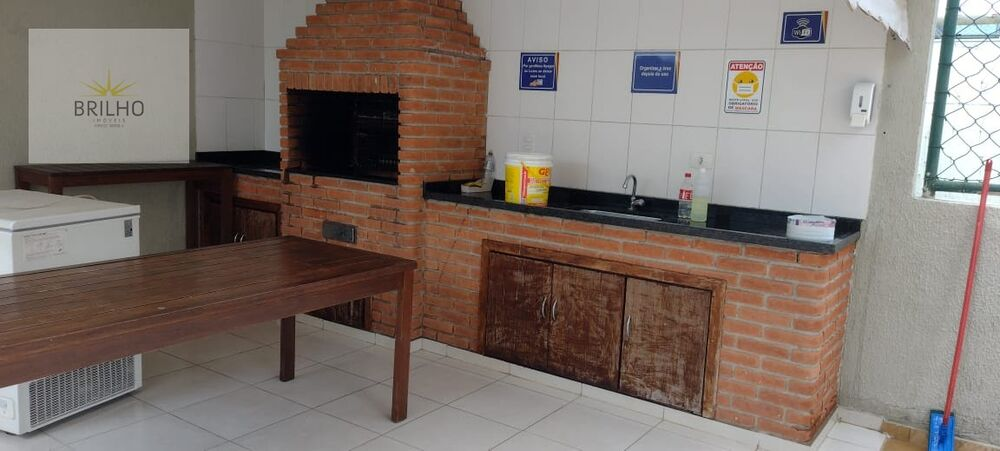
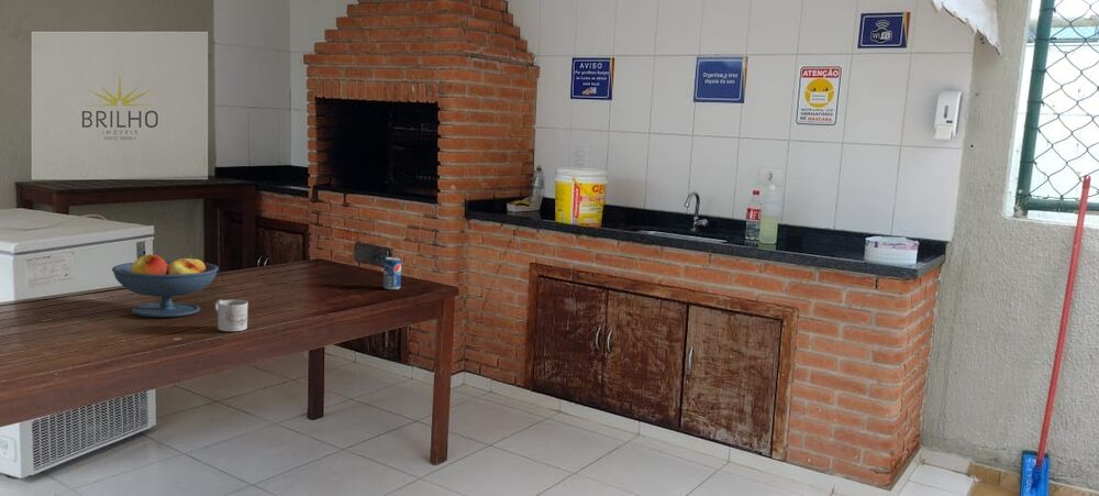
+ beverage can [382,256,402,290]
+ fruit bowl [111,254,220,318]
+ mug [214,298,249,332]
